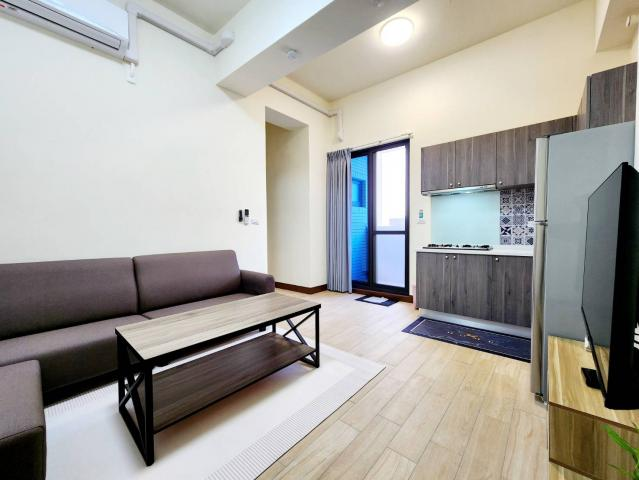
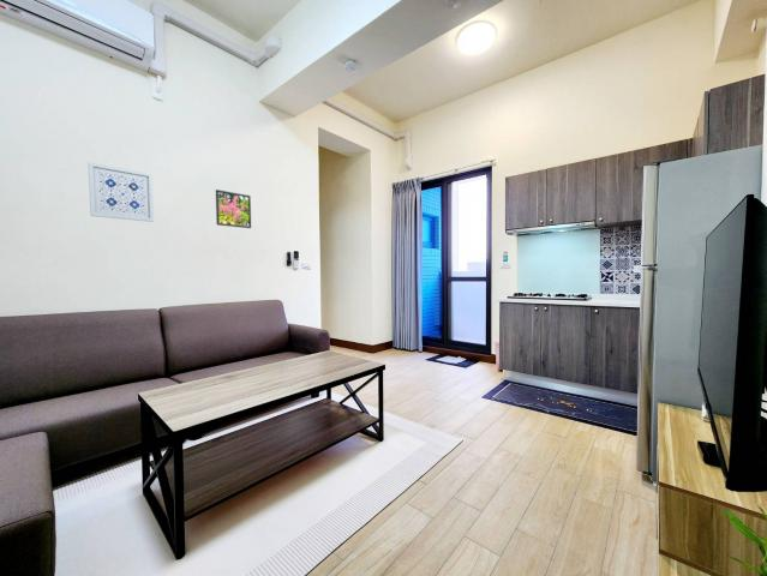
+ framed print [215,188,252,229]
+ wall art [86,161,155,223]
